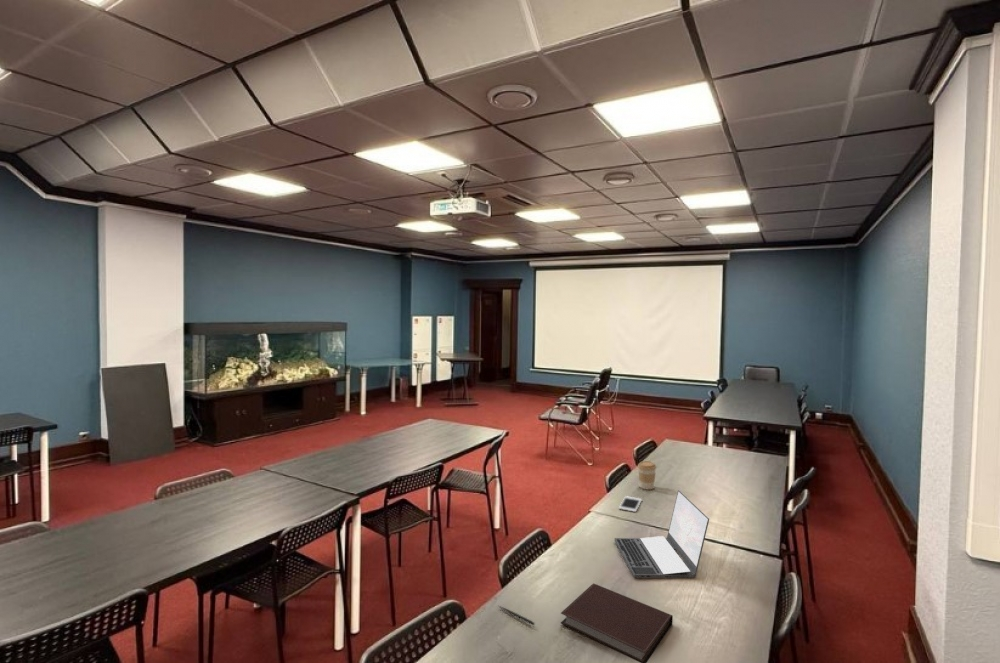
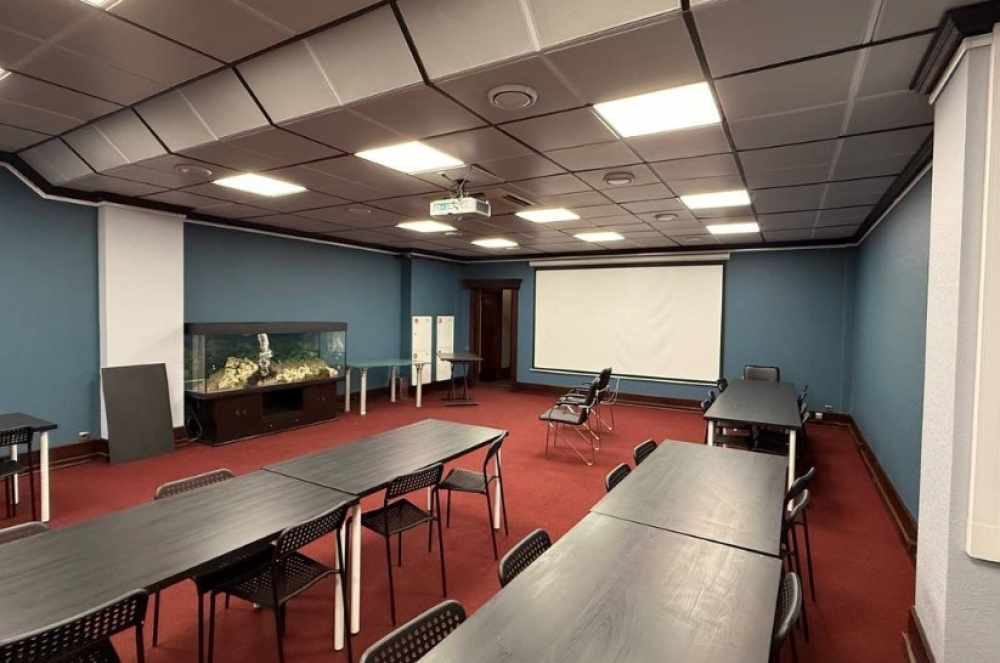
- coffee cup [637,460,657,490]
- notebook [560,583,674,663]
- laptop [614,490,710,580]
- cell phone [618,495,643,513]
- pen [497,605,536,626]
